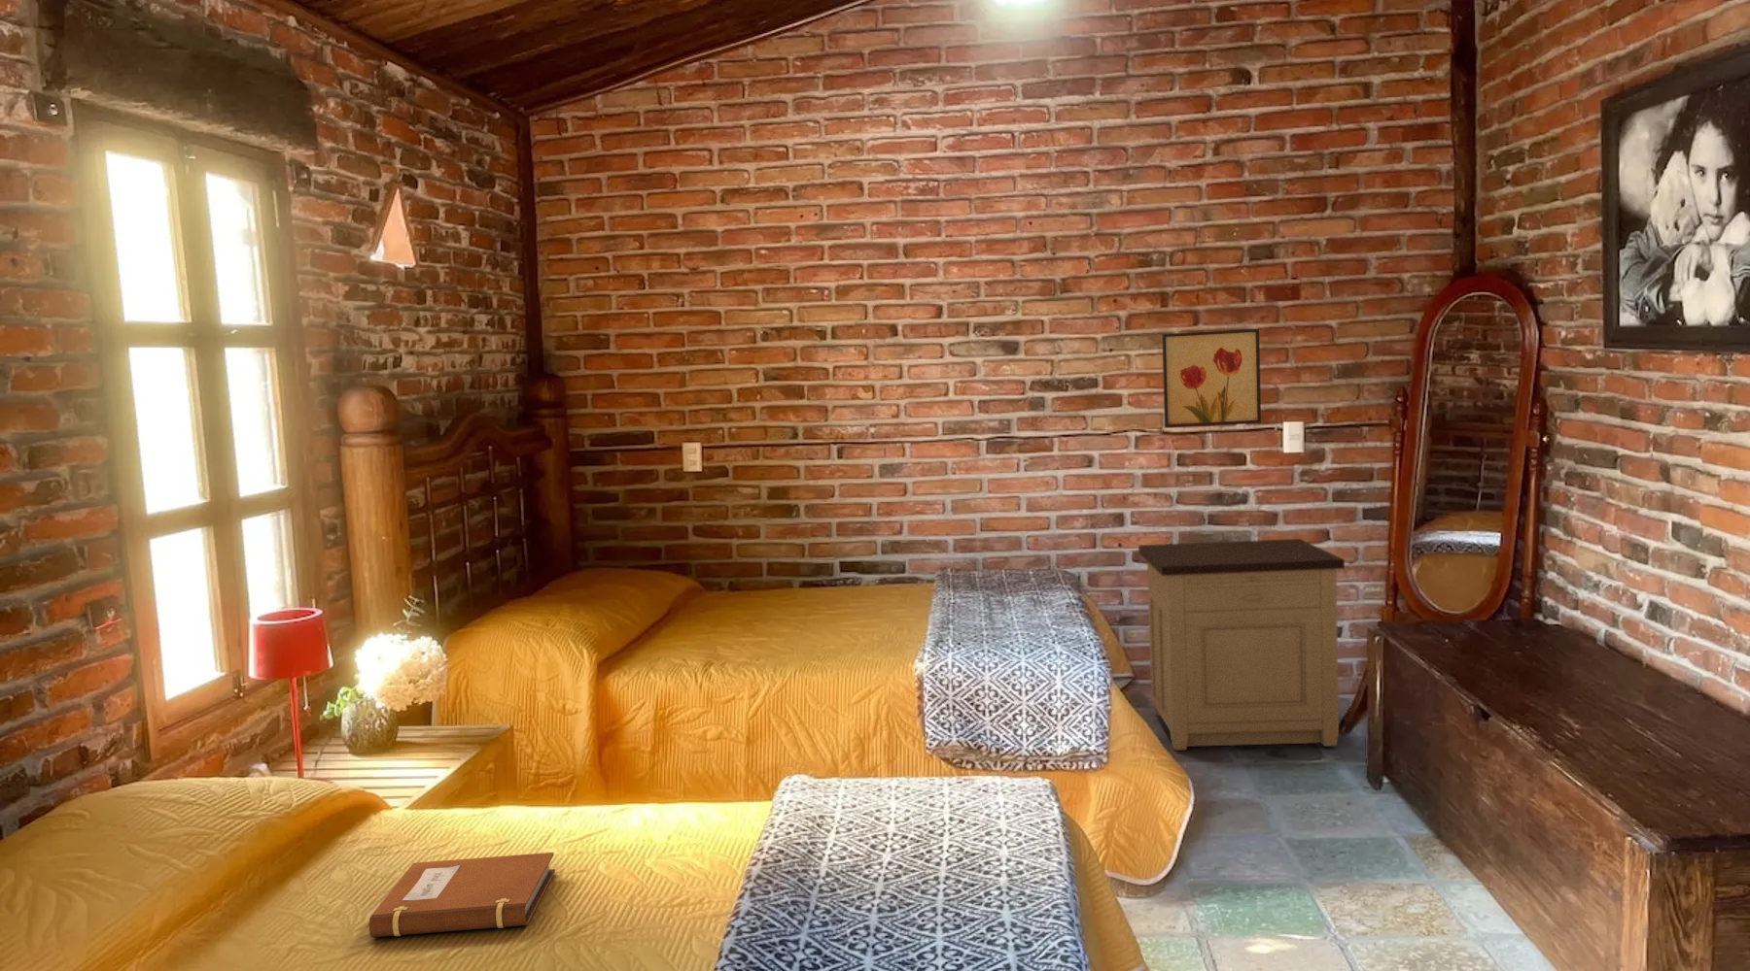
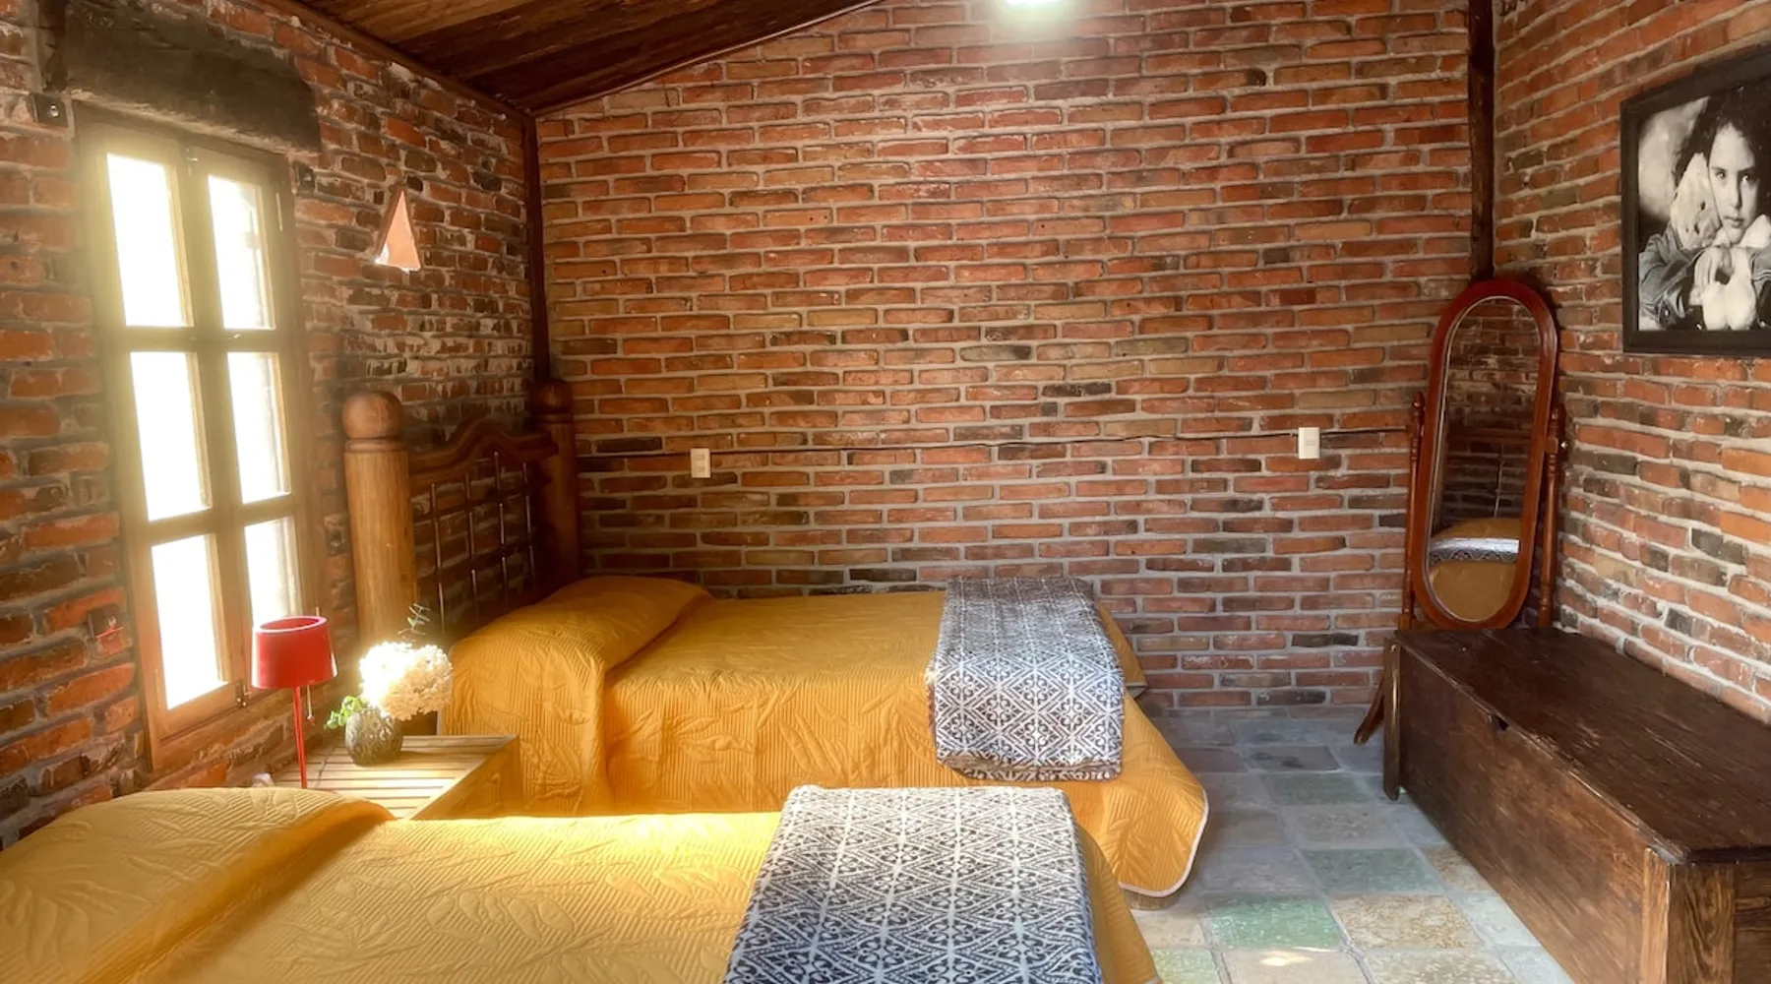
- nightstand [1137,538,1345,751]
- notebook [365,851,557,938]
- wall art [1161,328,1262,428]
